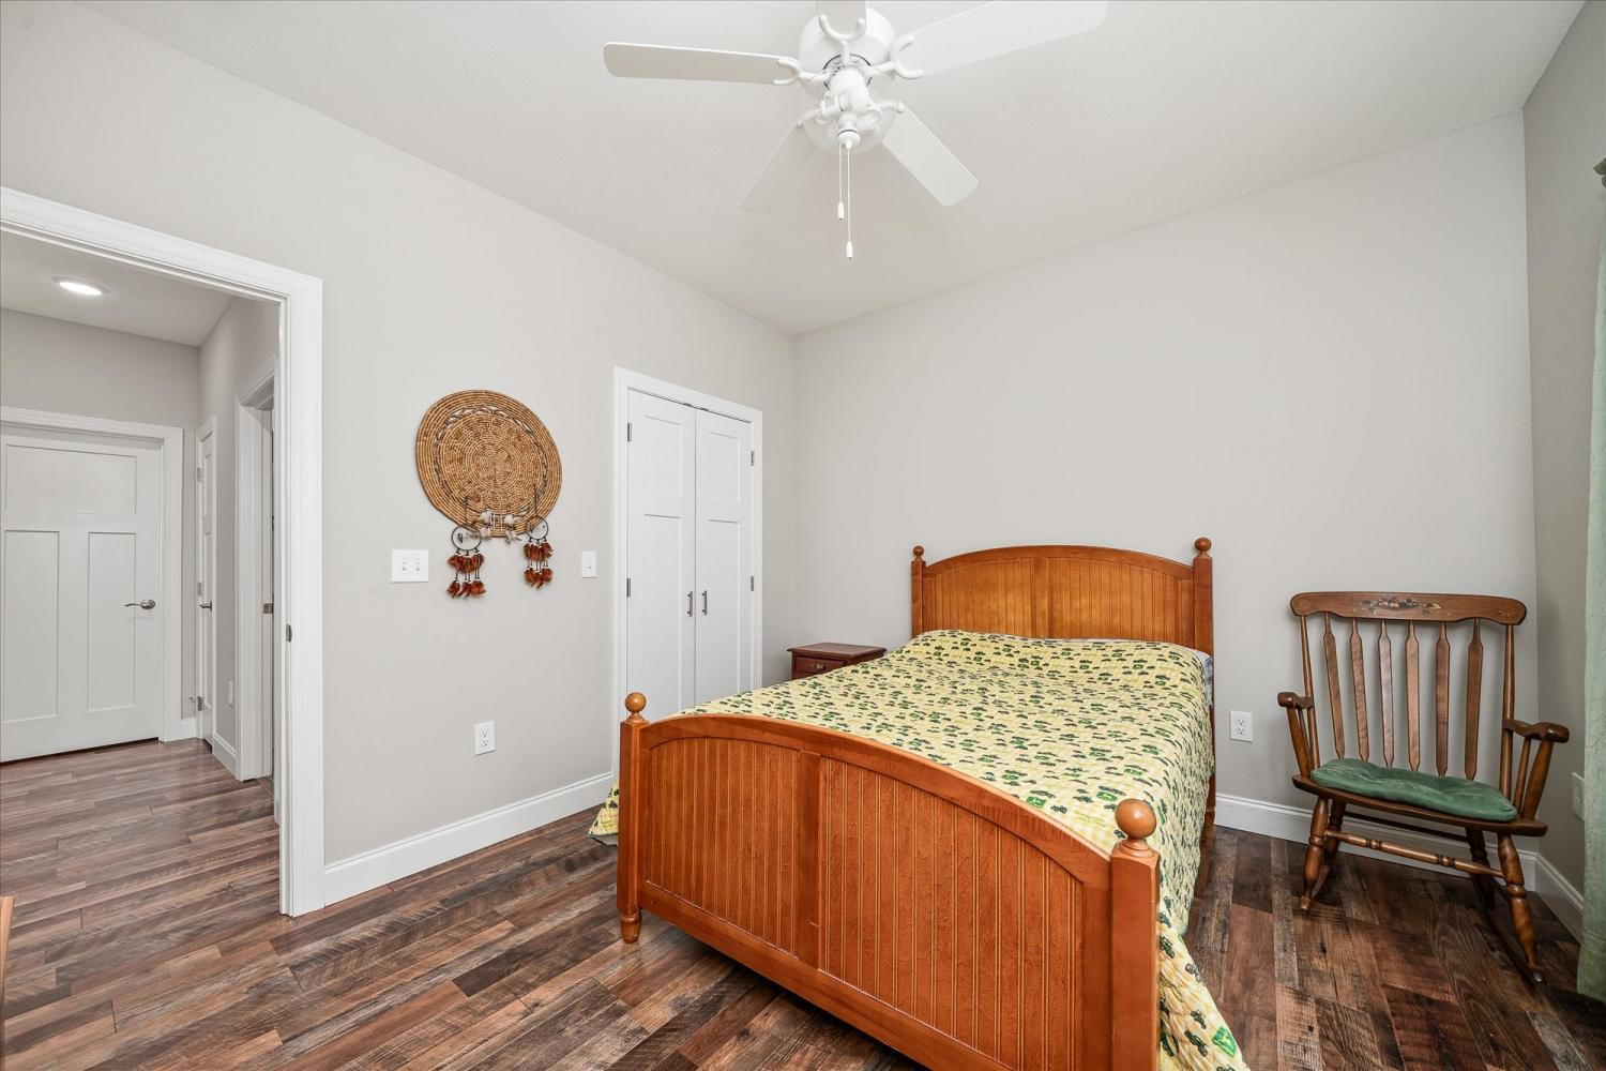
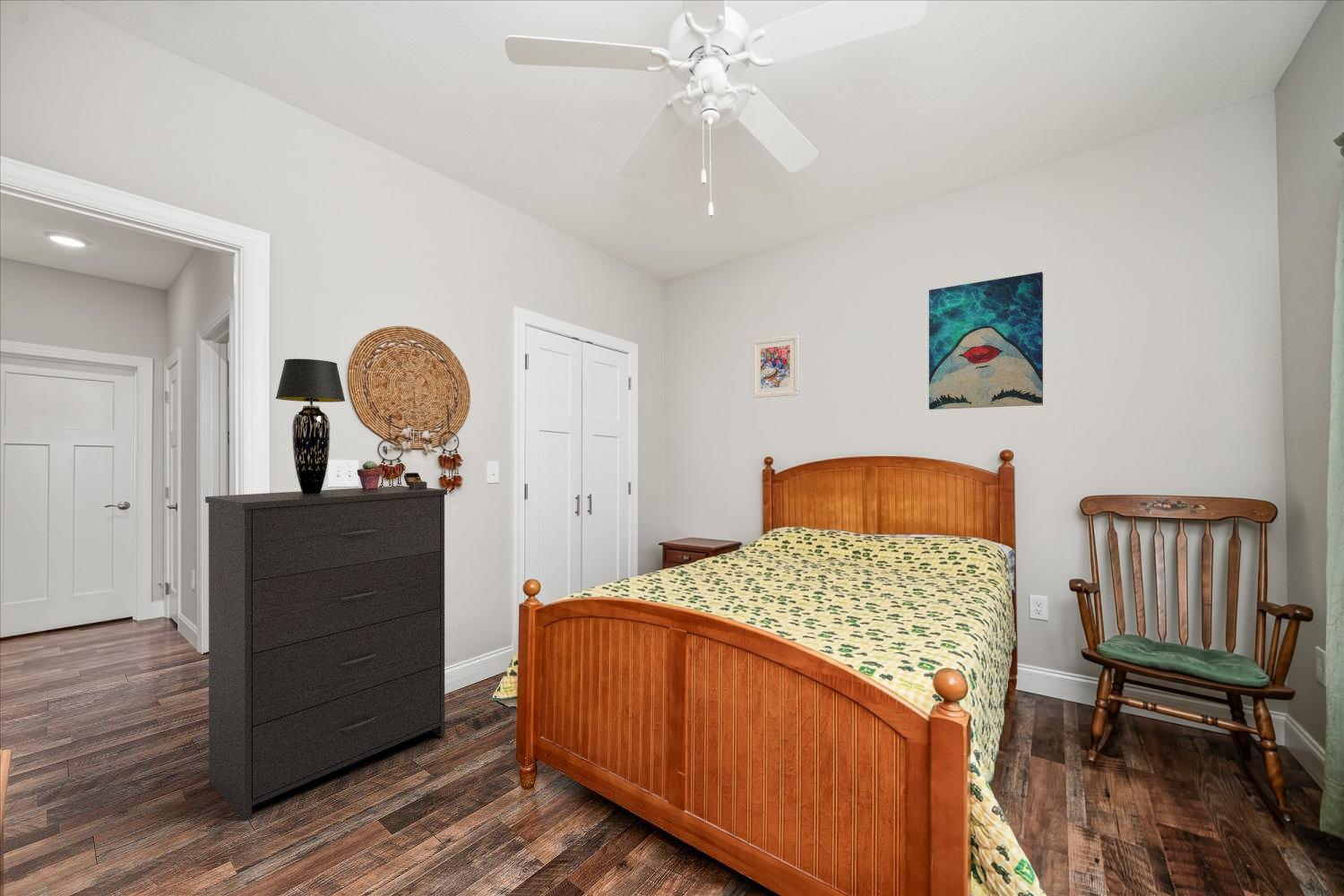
+ dresser [204,485,448,822]
+ potted succulent [356,460,383,489]
+ table lamp [275,358,346,494]
+ compass [403,472,427,489]
+ wall art [928,271,1044,410]
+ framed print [752,334,800,399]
